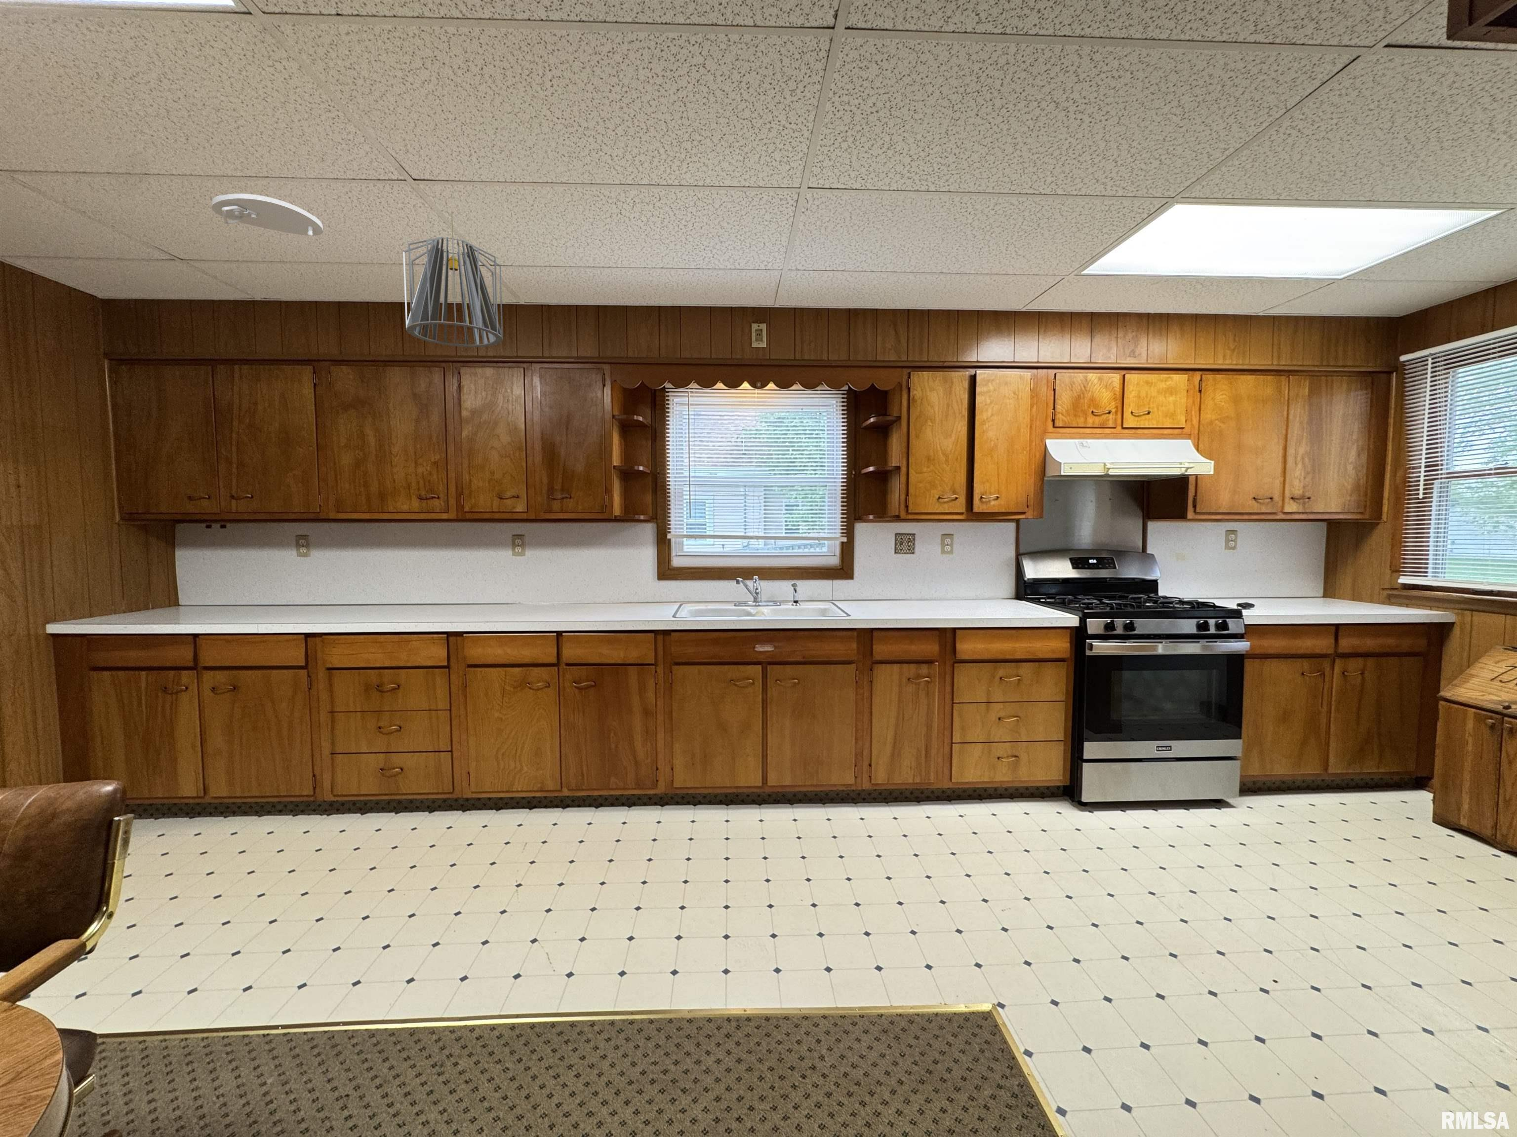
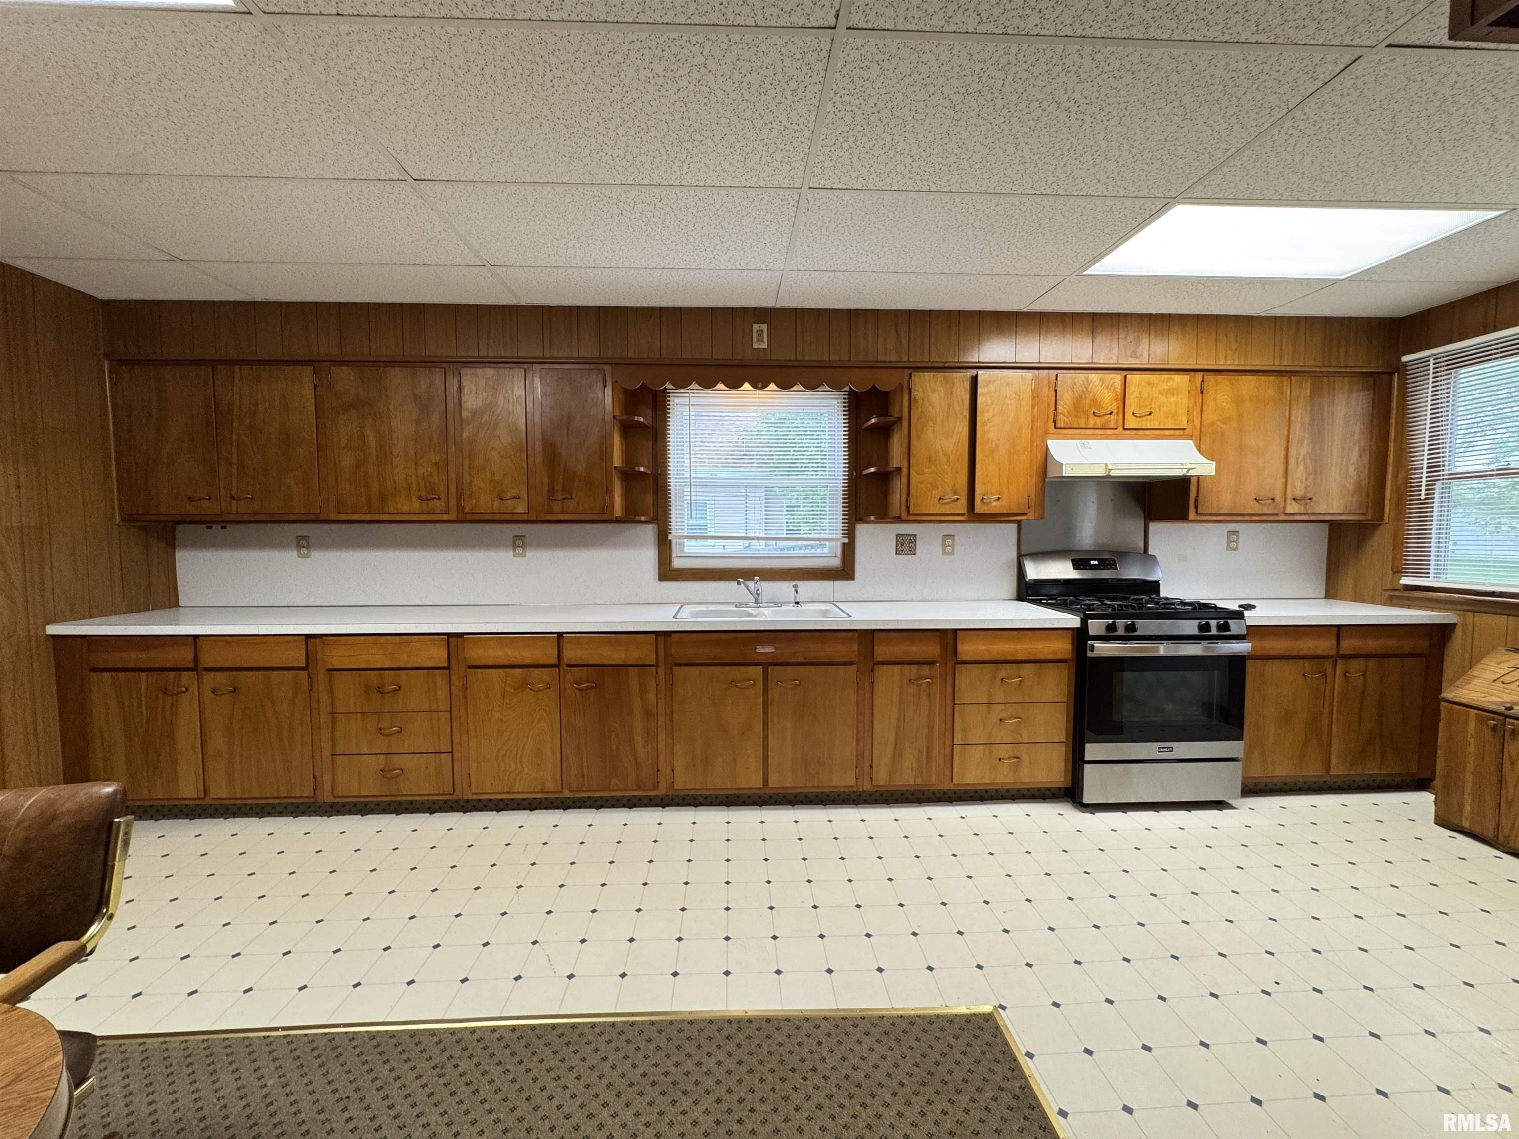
- smoke detector [211,193,324,236]
- pendant light [403,211,503,348]
